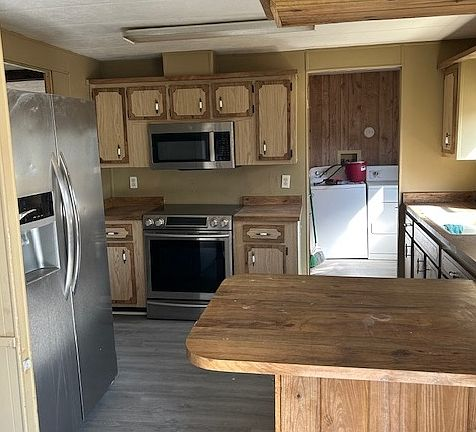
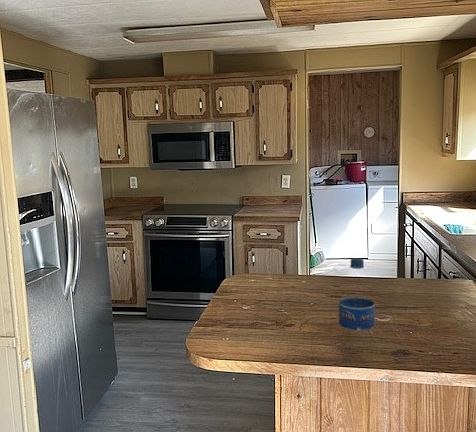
+ water bottle [338,257,376,332]
